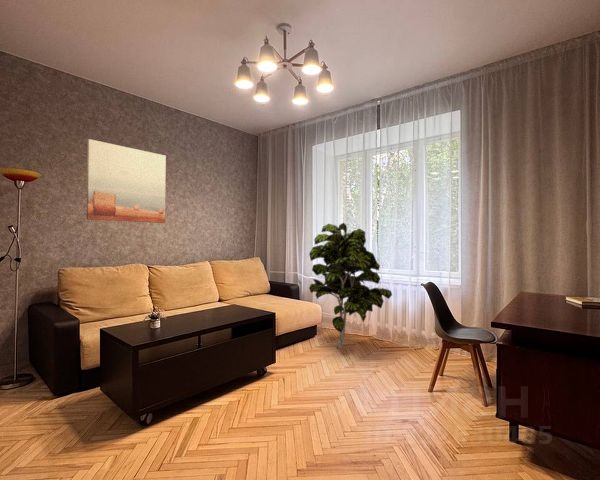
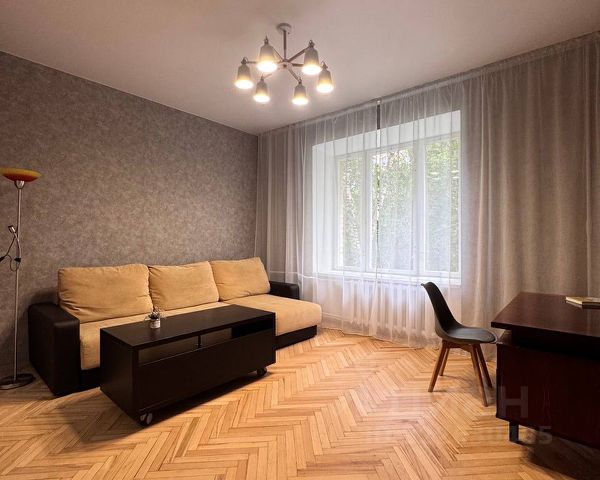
- wall art [86,138,167,224]
- indoor plant [308,222,393,350]
